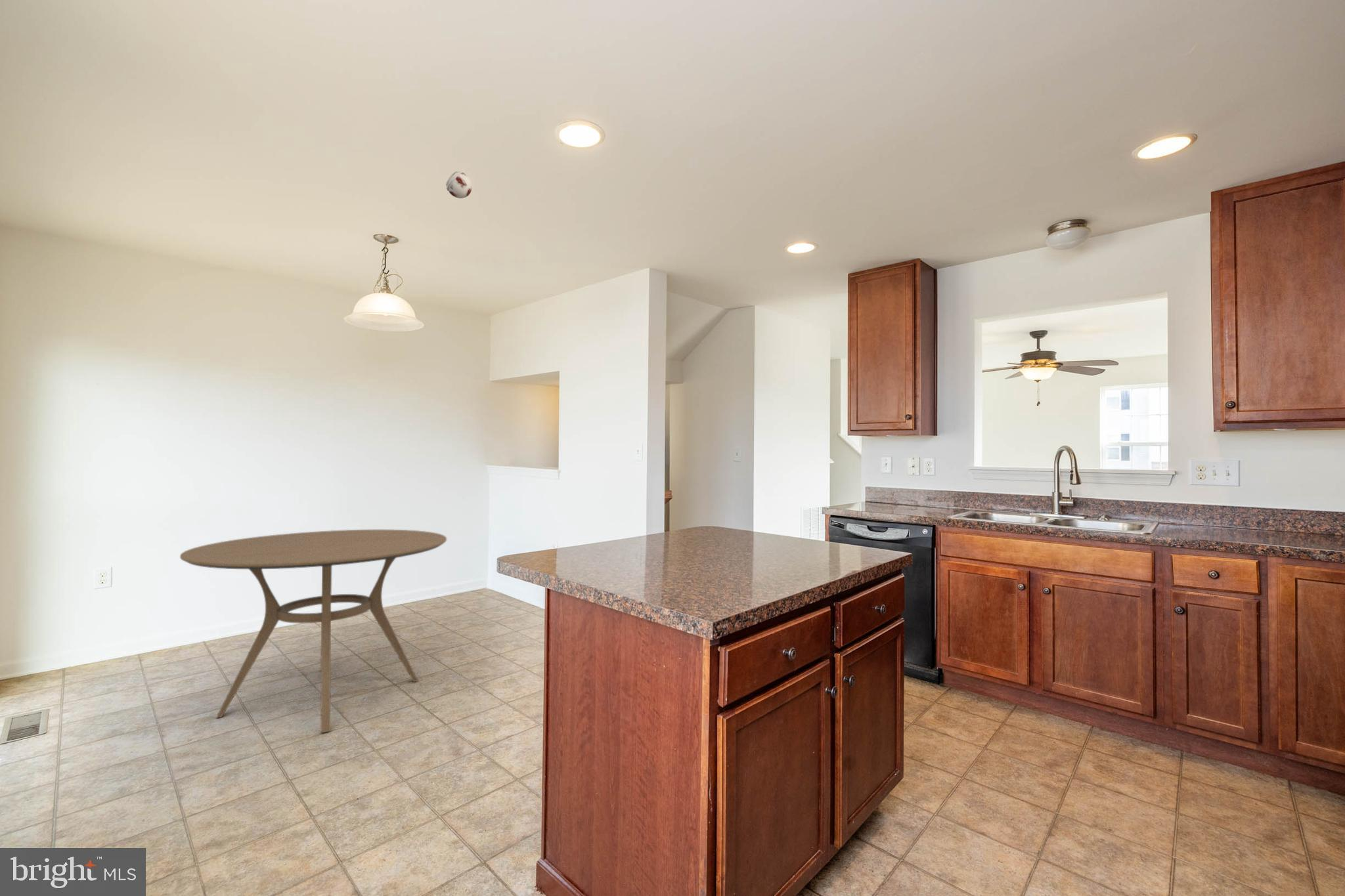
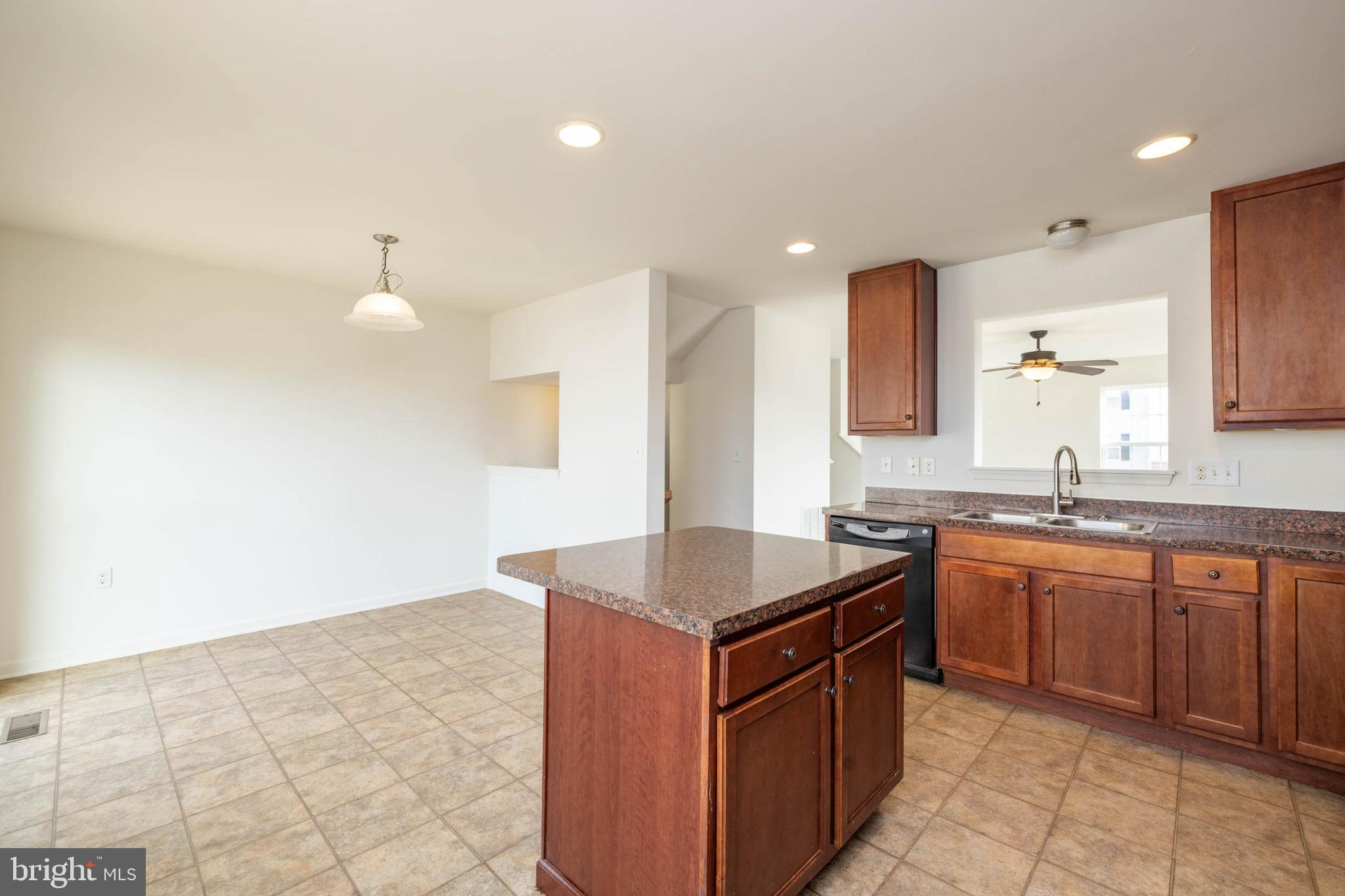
- dining table [179,529,447,734]
- smoke detector [445,171,473,199]
